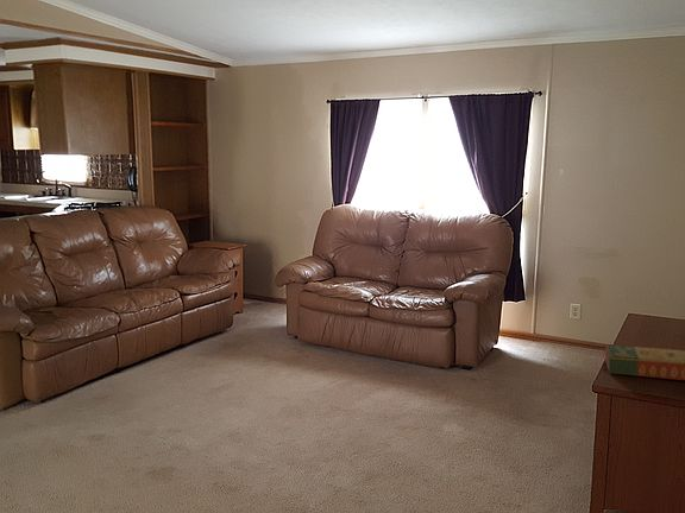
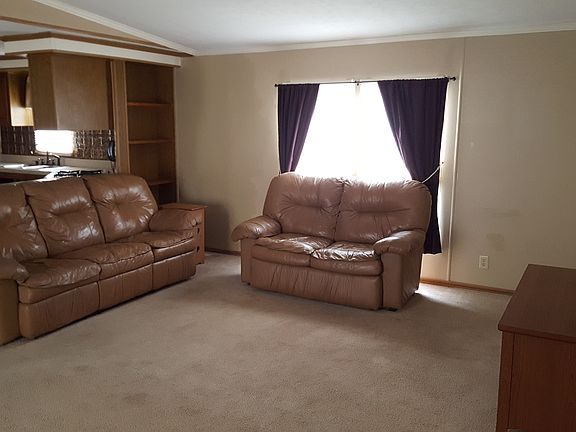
- book [604,343,685,381]
